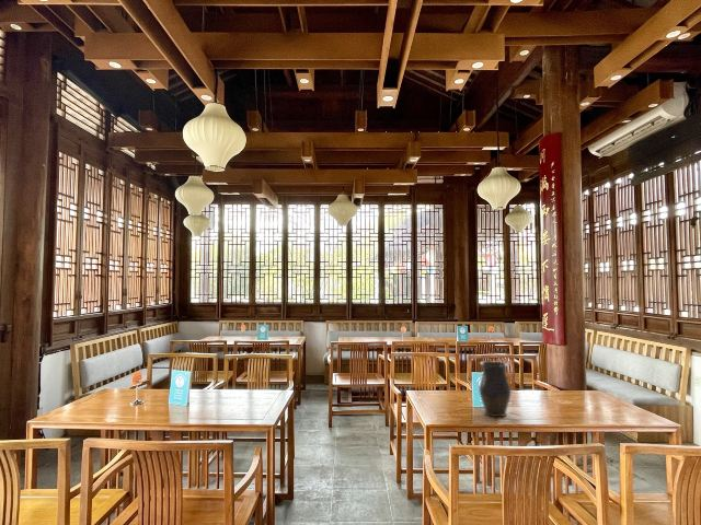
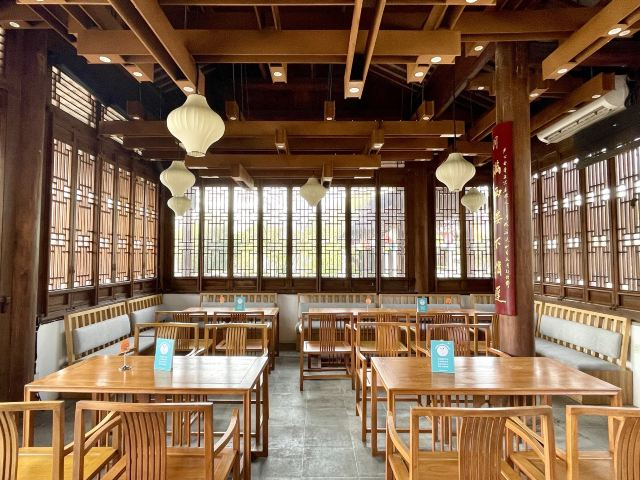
- vase [479,360,513,418]
